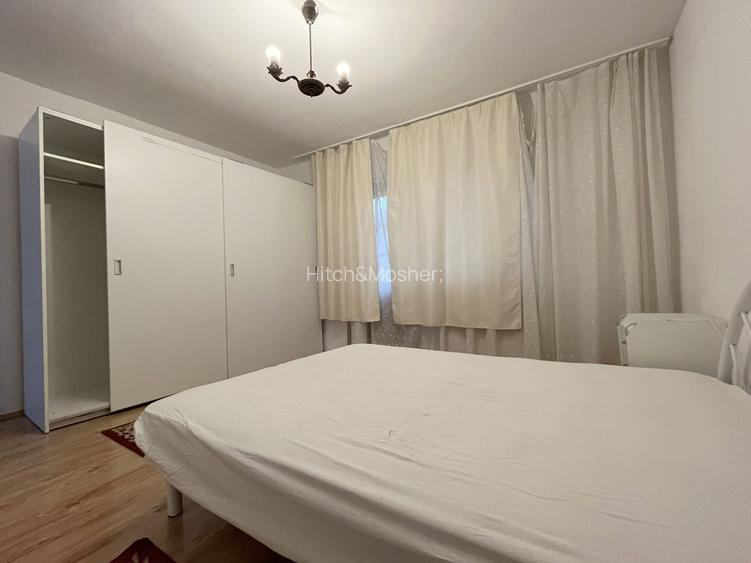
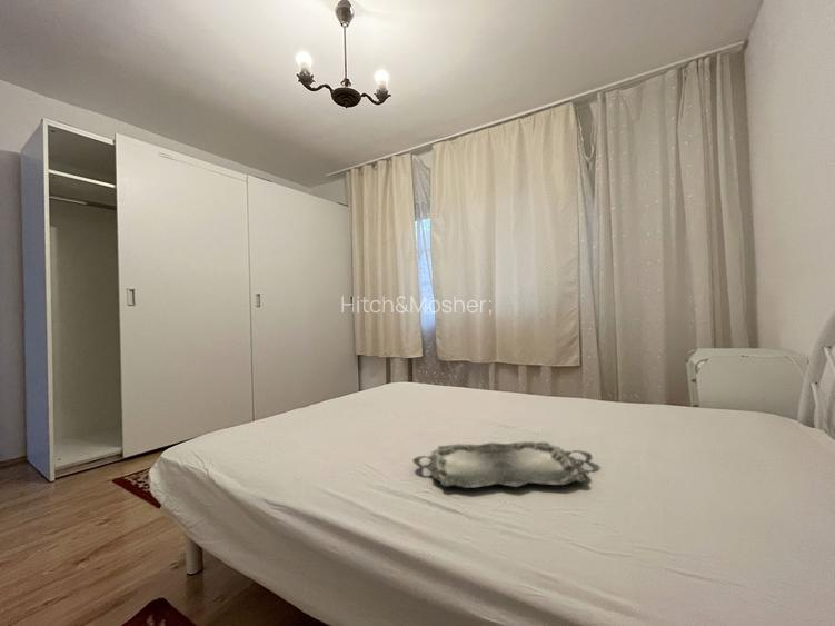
+ serving tray [411,440,594,489]
